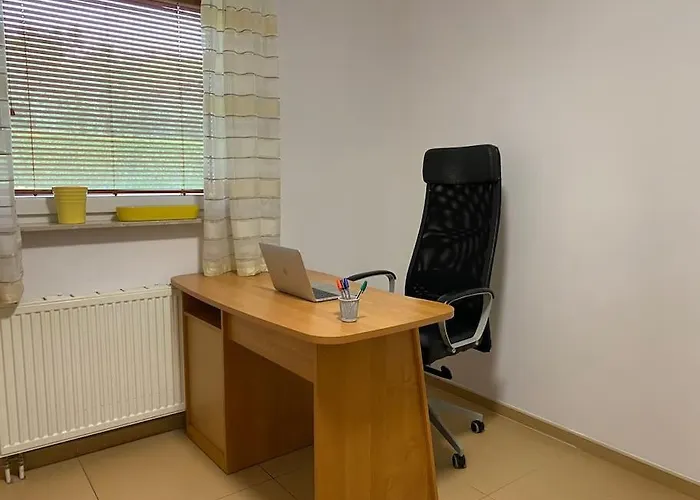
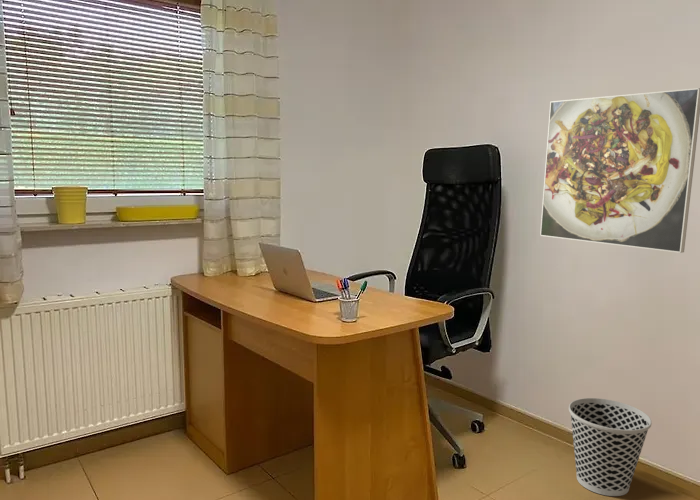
+ wastebasket [568,397,653,497]
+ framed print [539,87,700,254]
